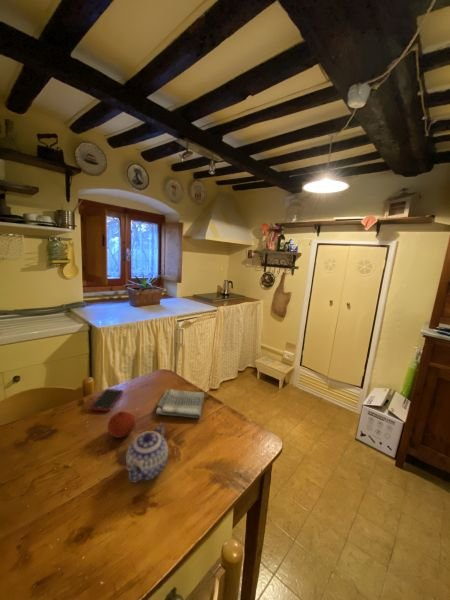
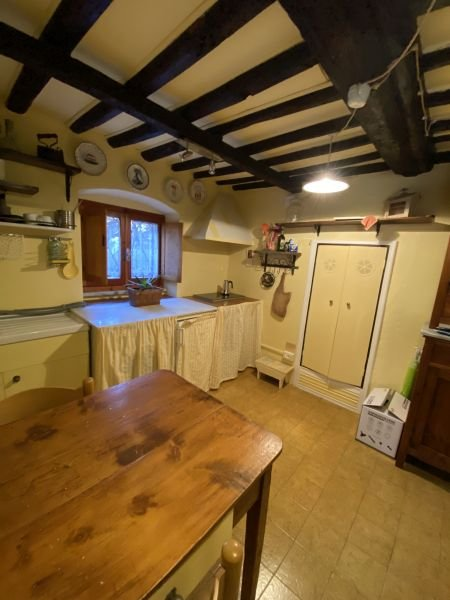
- dish towel [155,388,205,419]
- cell phone [89,388,124,412]
- teapot [125,422,169,484]
- fruit [107,410,136,439]
